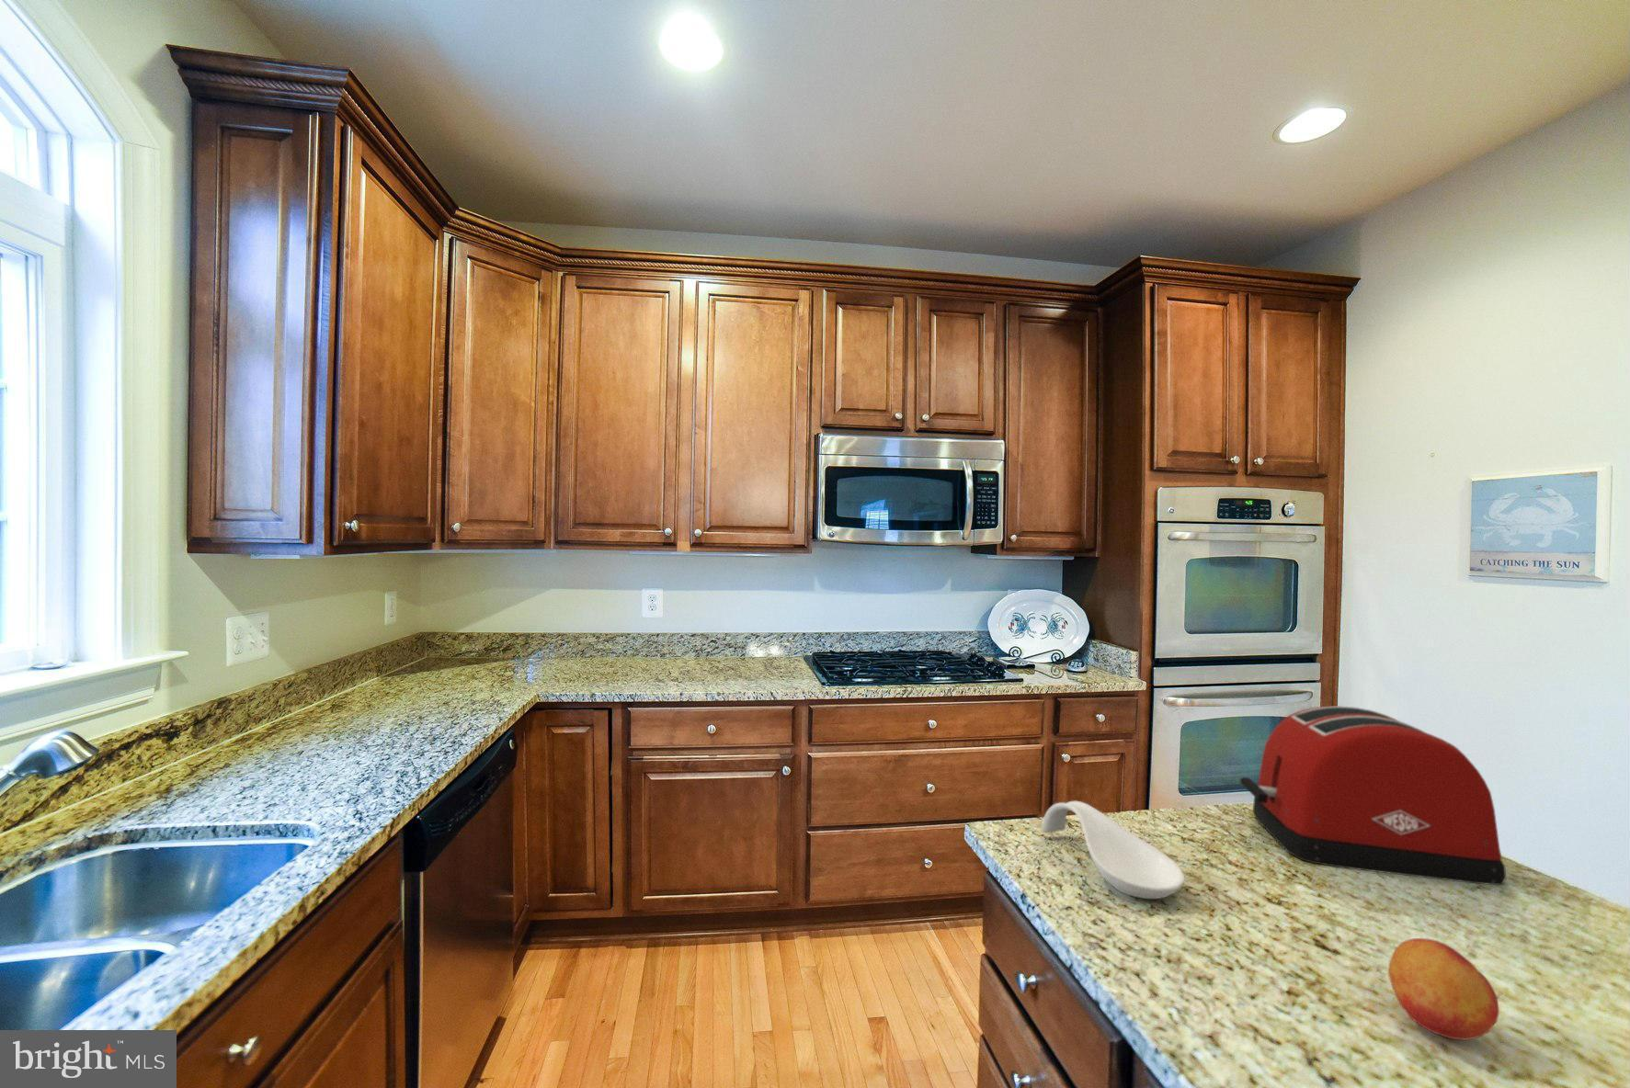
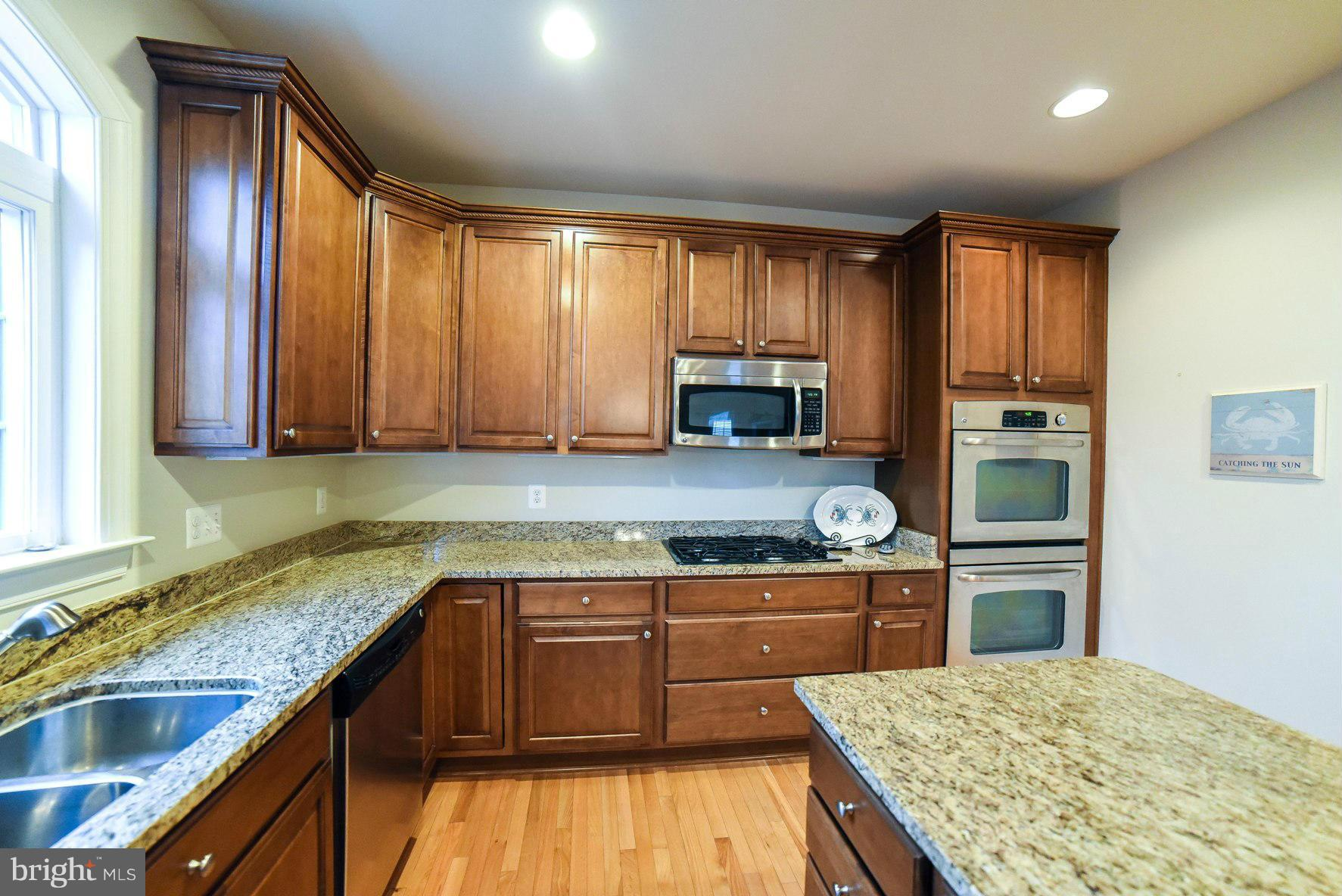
- toaster [1239,704,1507,886]
- fruit [1387,937,1500,1041]
- spoon rest [1041,800,1185,900]
